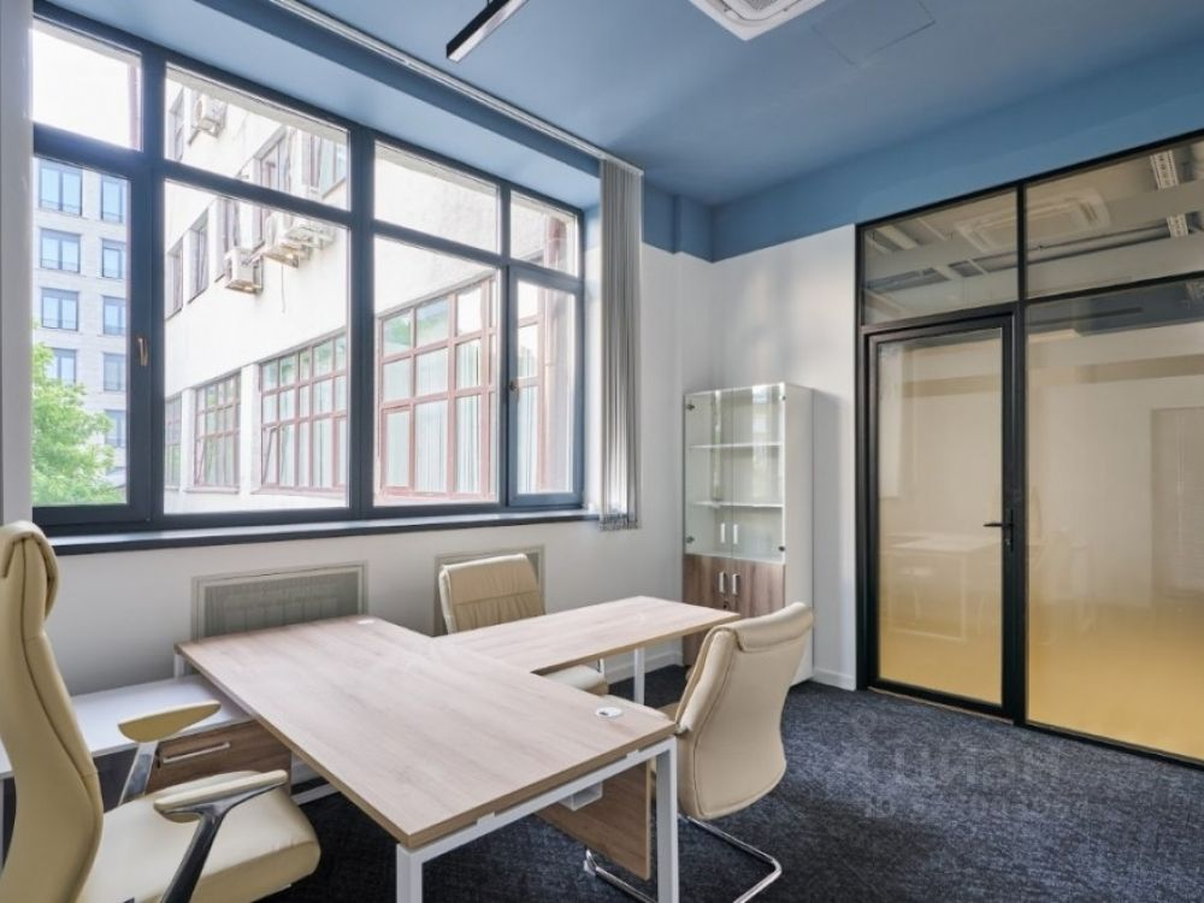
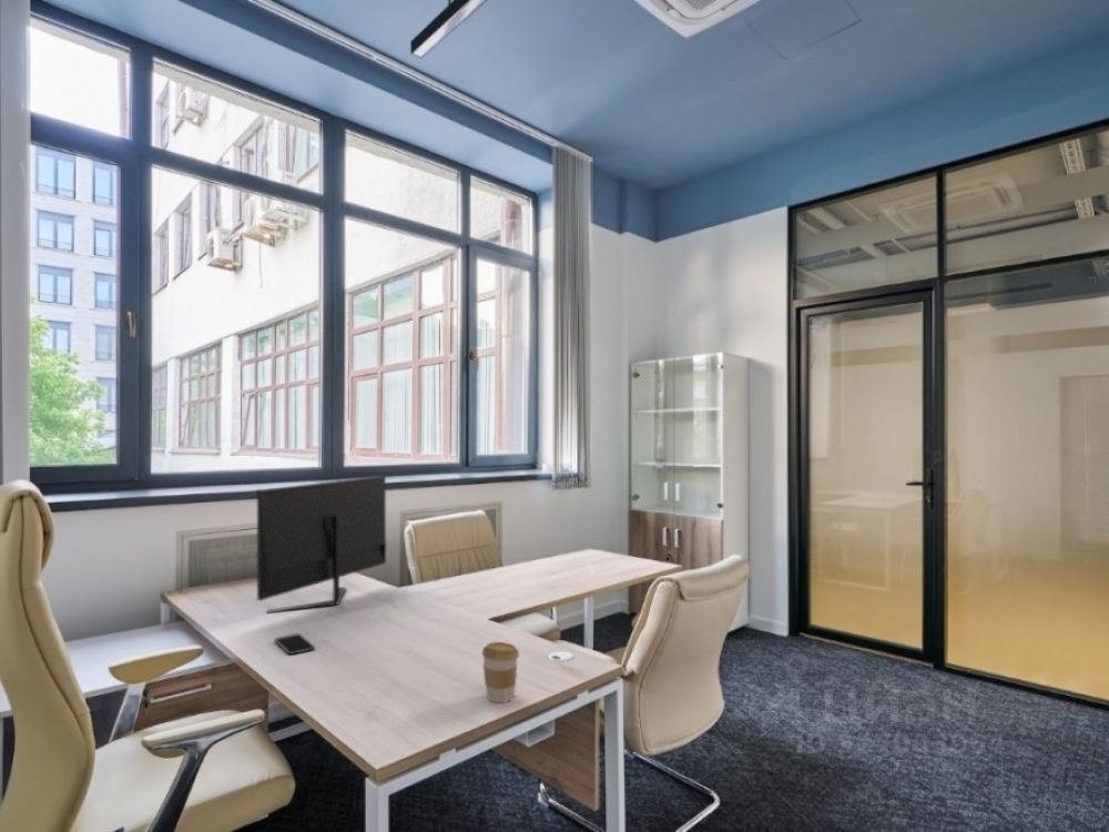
+ monitor [256,475,387,615]
+ coffee cup [481,641,520,703]
+ smartphone [274,632,316,656]
